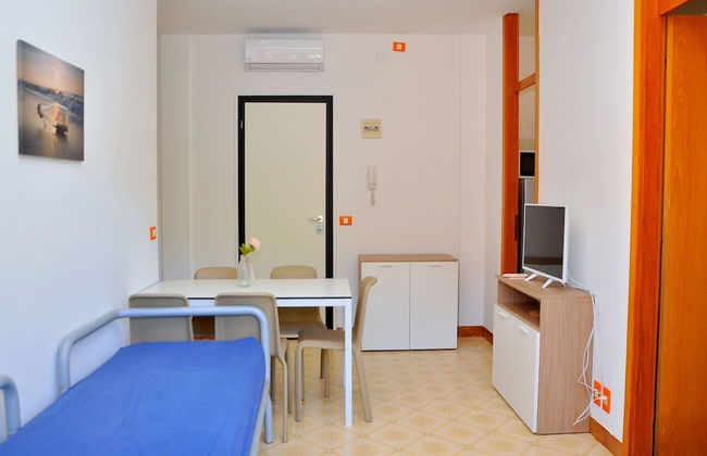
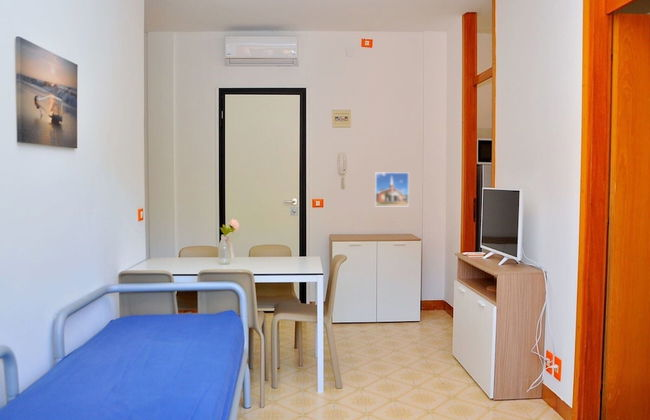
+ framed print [374,171,410,207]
